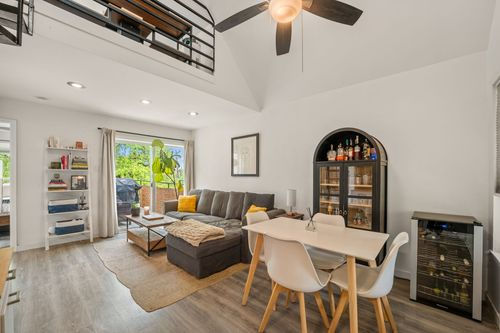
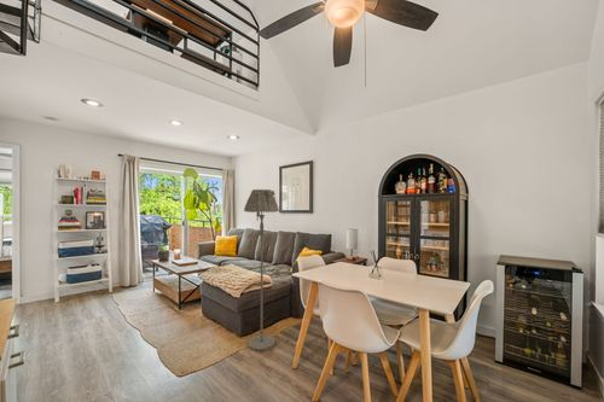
+ floor lamp [243,188,280,353]
